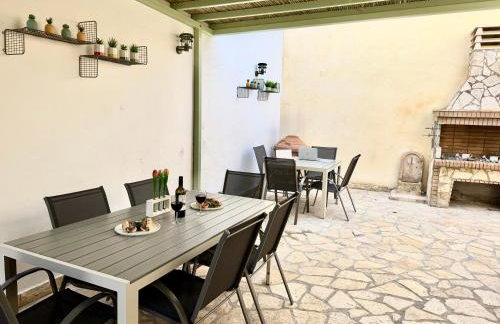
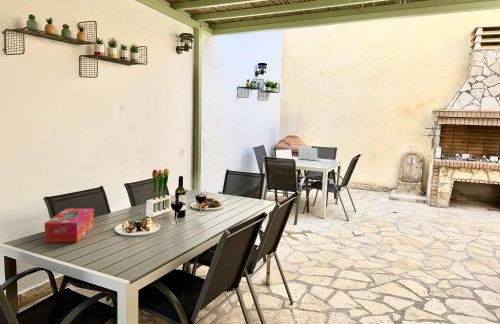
+ tissue box [43,208,95,244]
